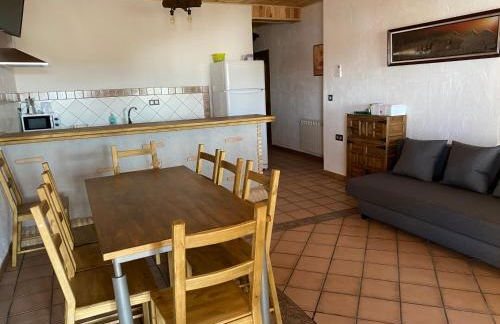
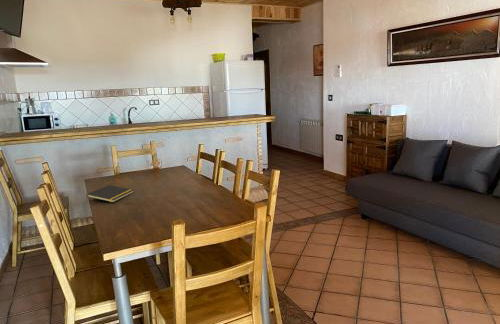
+ notepad [85,184,135,203]
